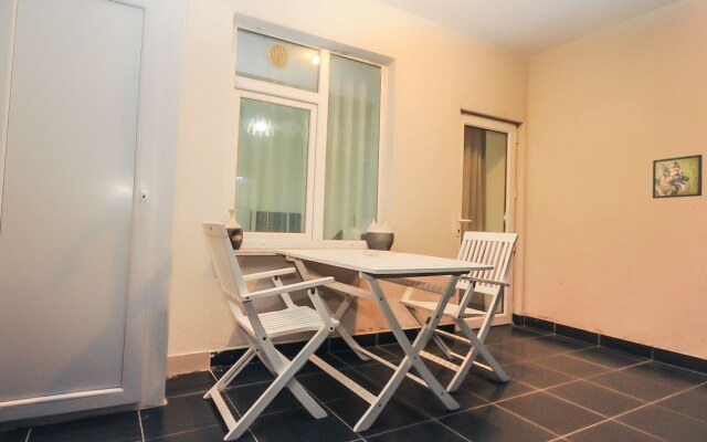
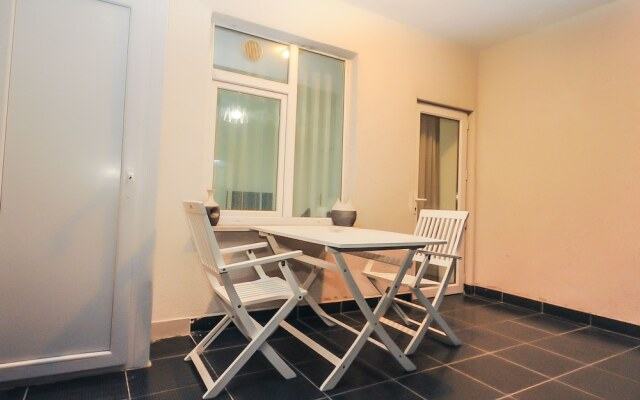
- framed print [652,154,704,200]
